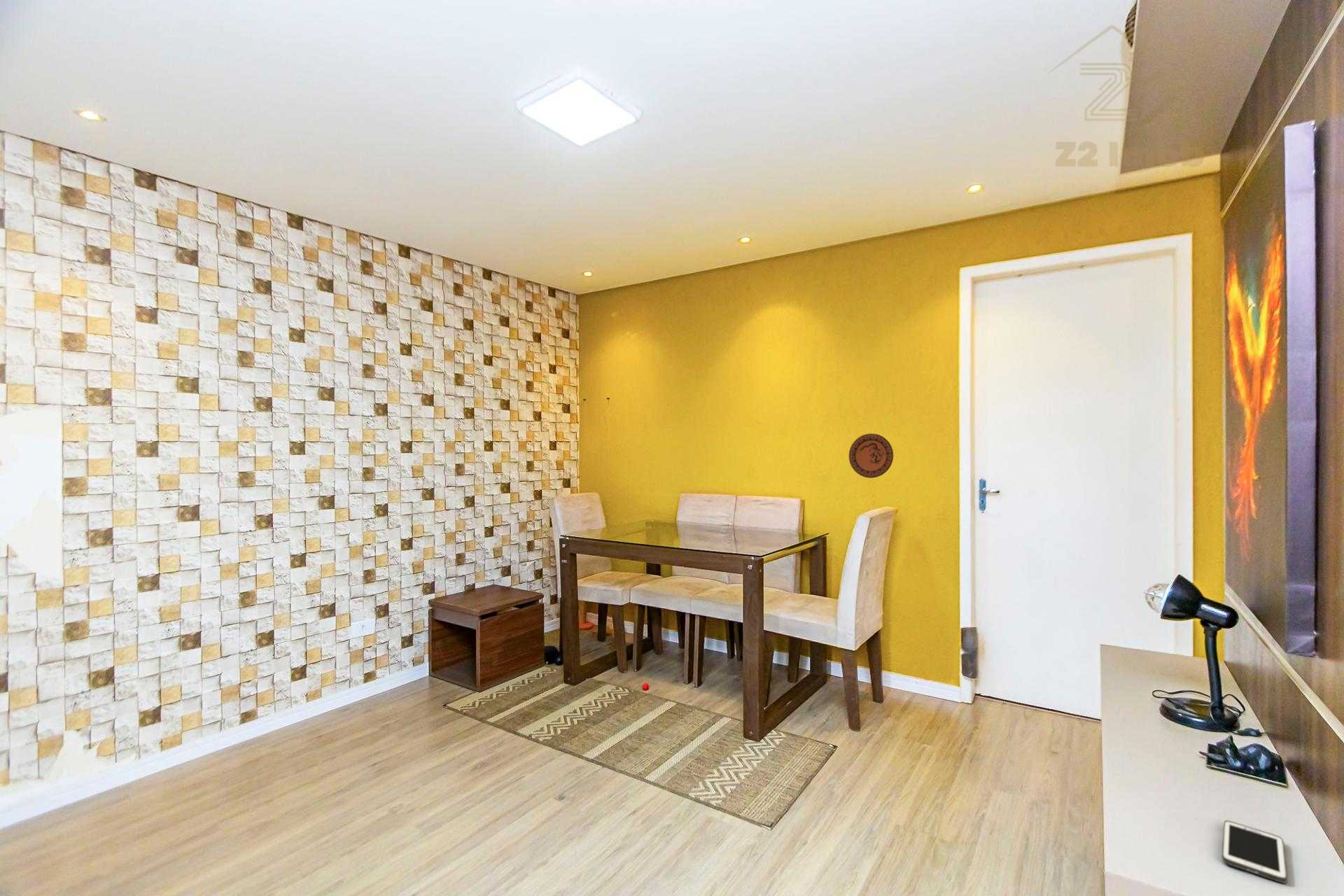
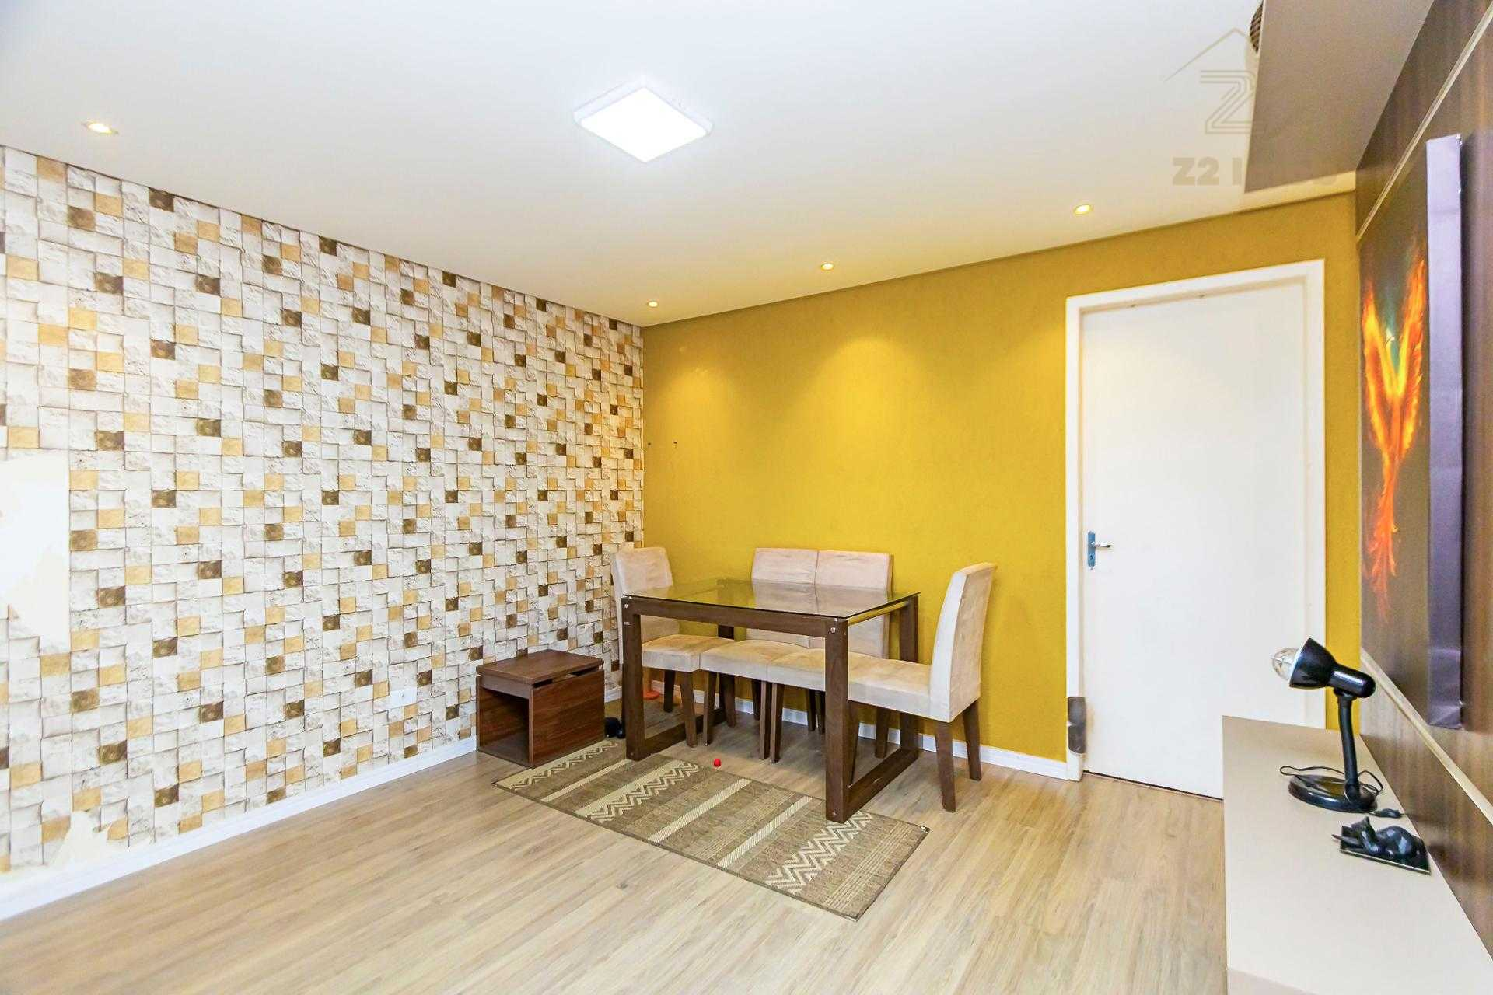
- cell phone [1222,820,1288,884]
- decorative plate [848,433,894,479]
